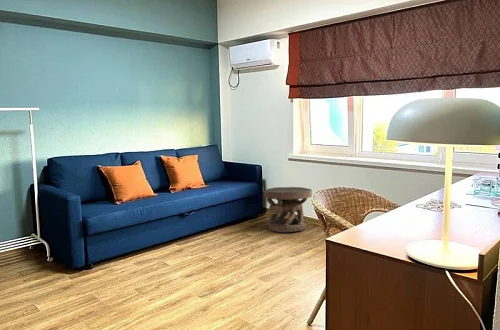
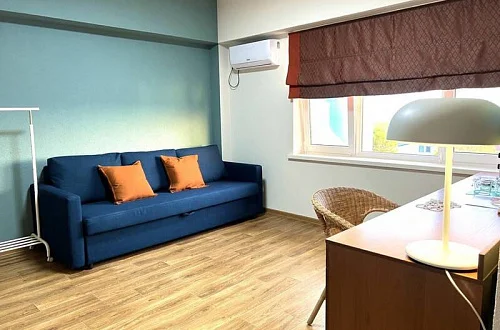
- carved stool [263,186,313,233]
